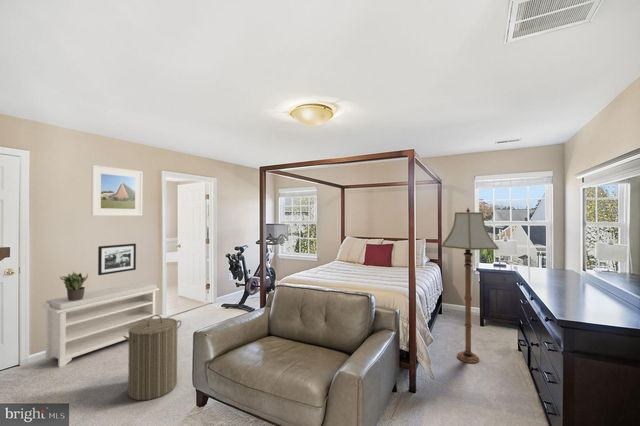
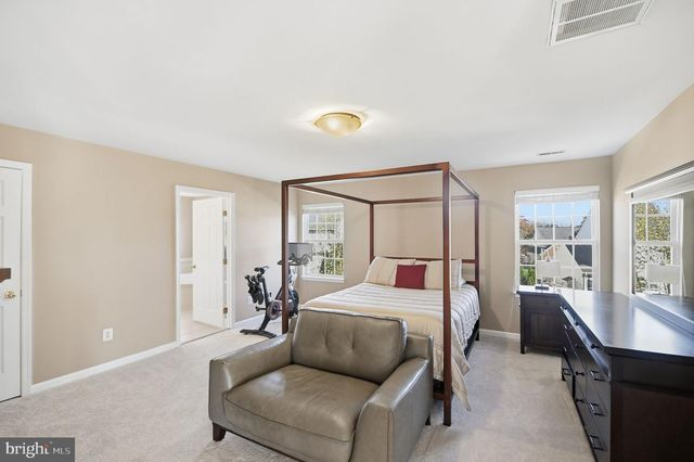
- bench [41,281,160,368]
- picture frame [97,243,137,276]
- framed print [90,164,143,217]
- floor lamp [441,207,500,364]
- potted plant [59,270,89,300]
- laundry hamper [123,314,182,401]
